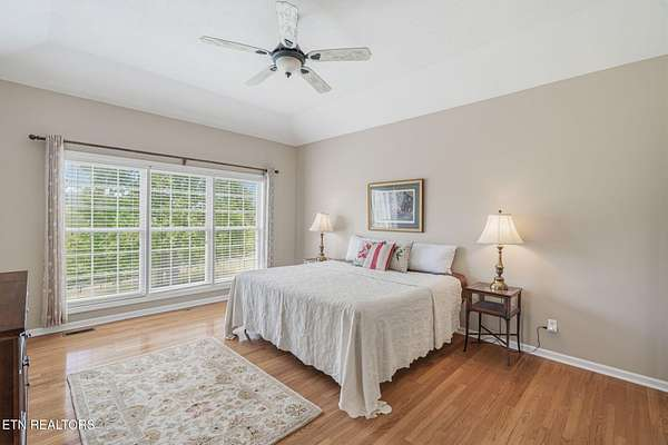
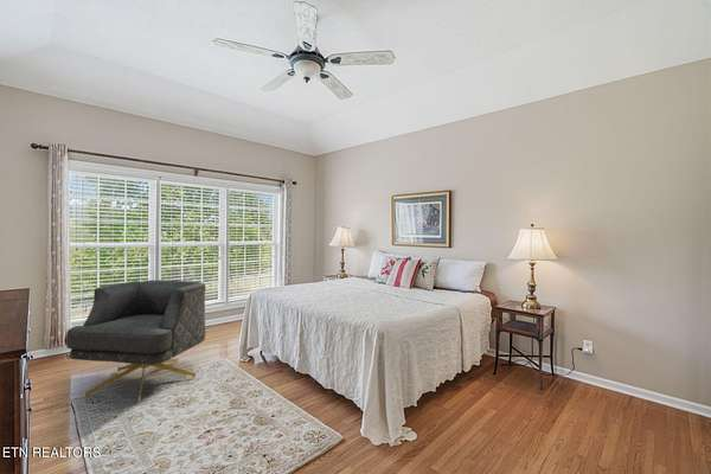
+ armchair [65,278,207,403]
